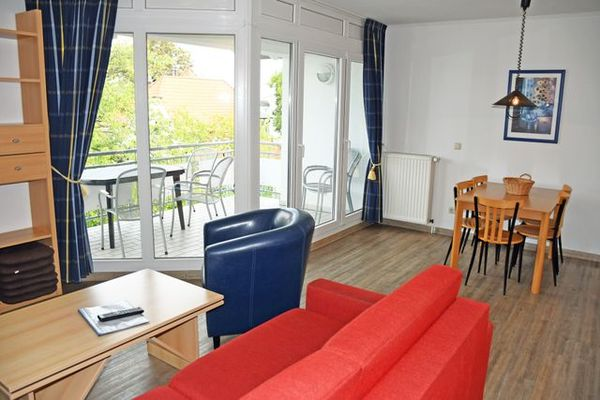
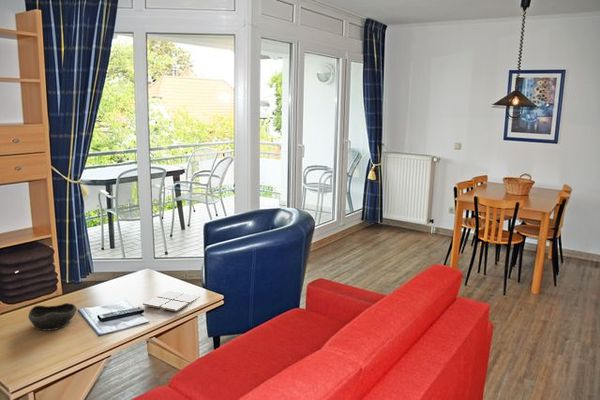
+ drink coaster [142,290,201,312]
+ bowl [28,302,78,332]
